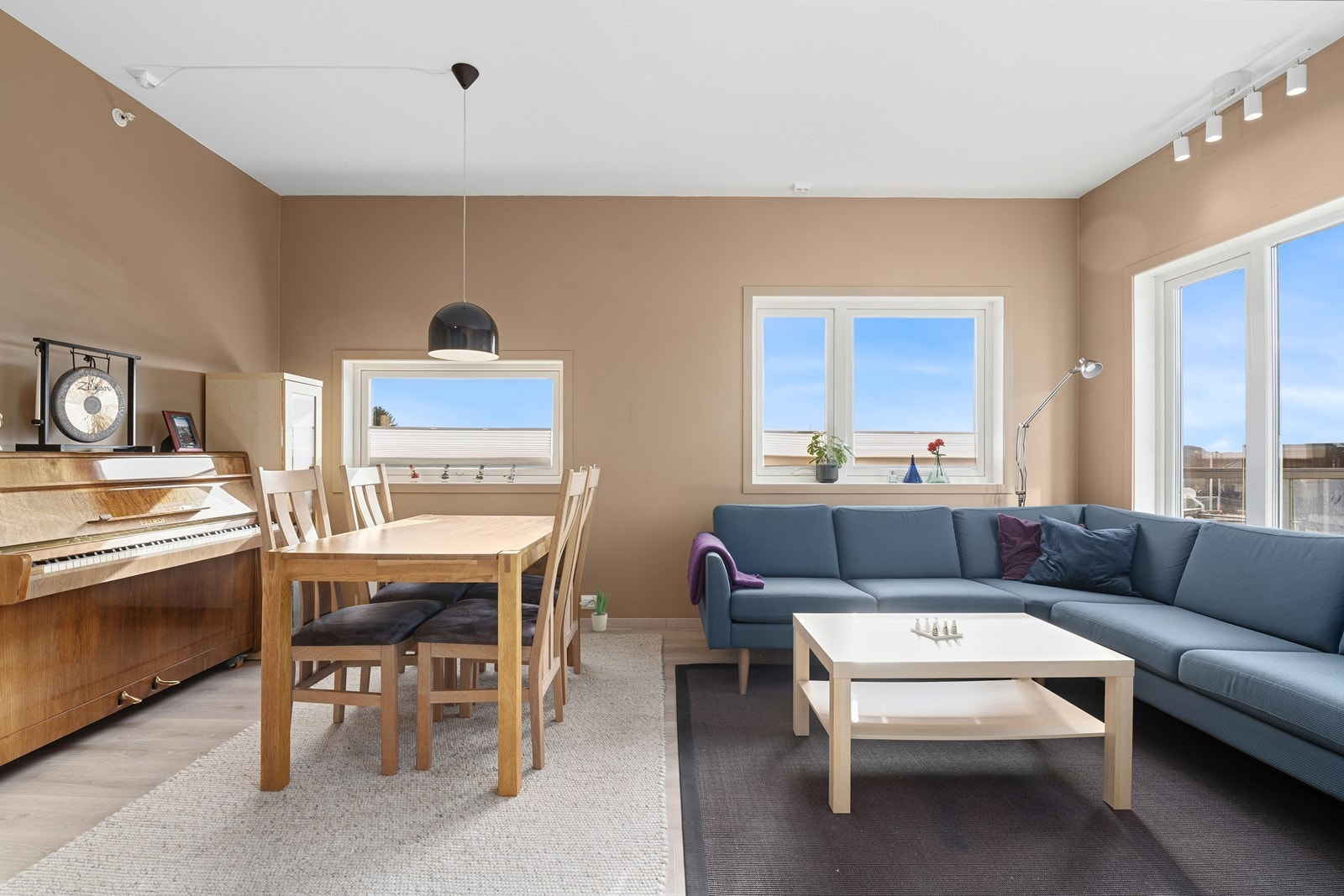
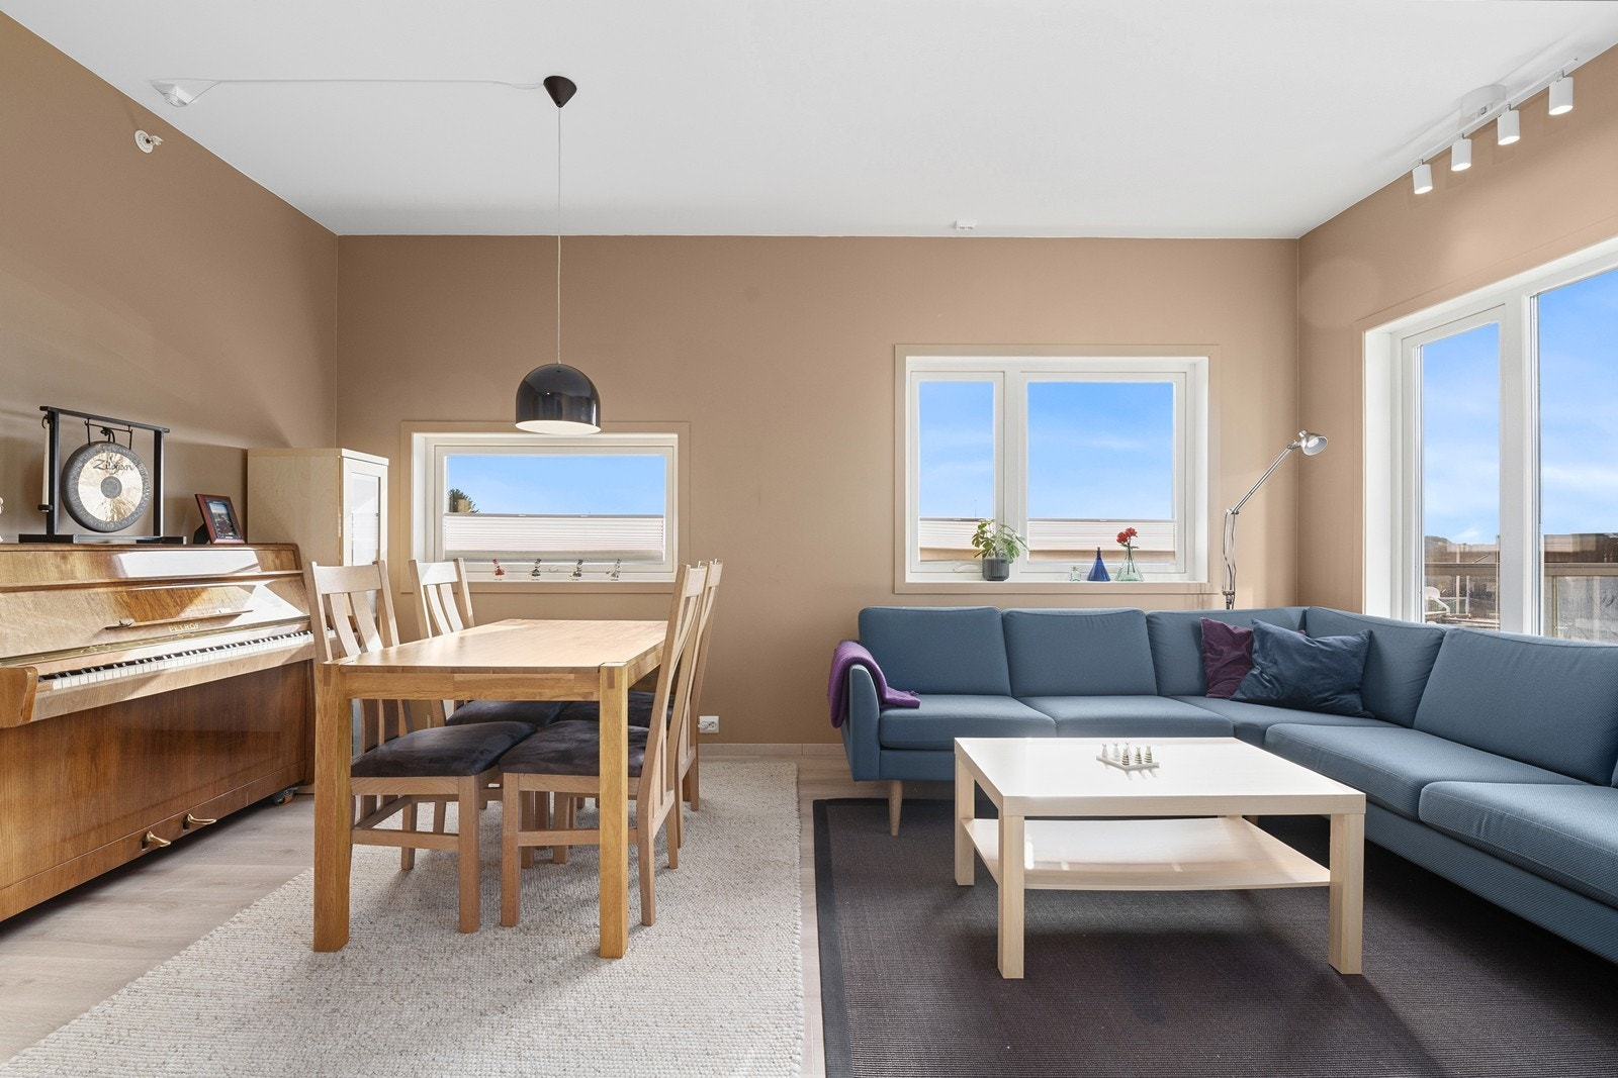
- potted plant [591,585,611,632]
